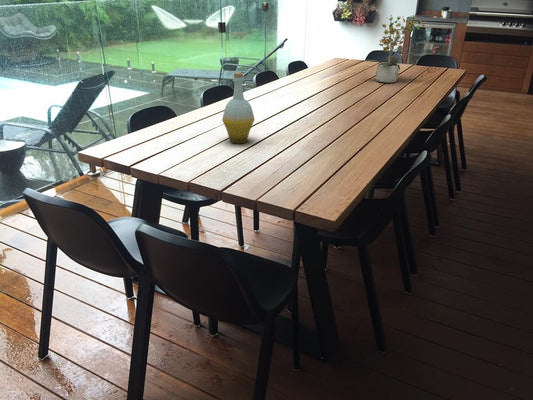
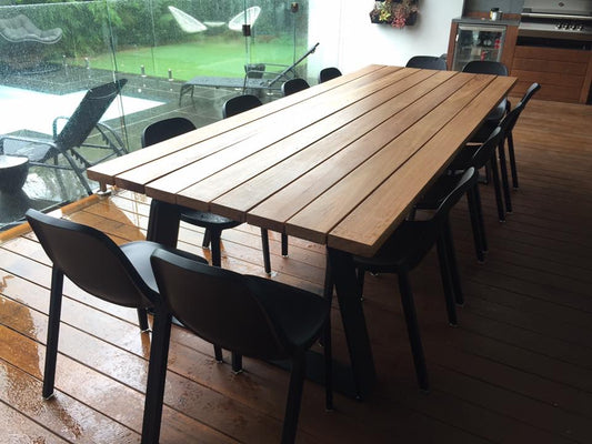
- bottle [221,71,256,144]
- potted plant [361,14,427,83]
